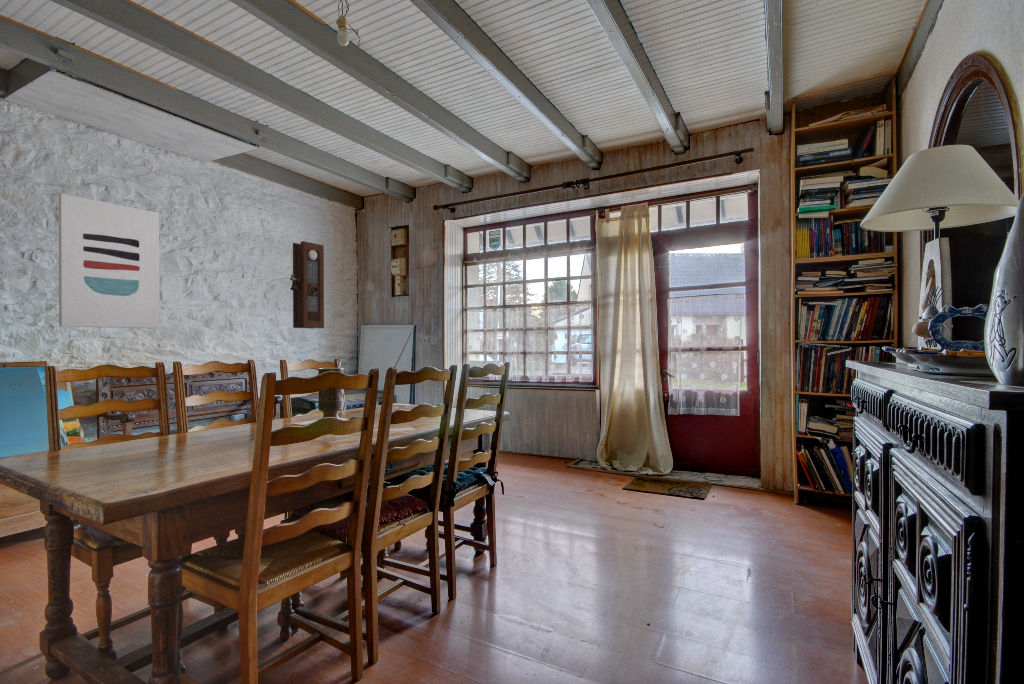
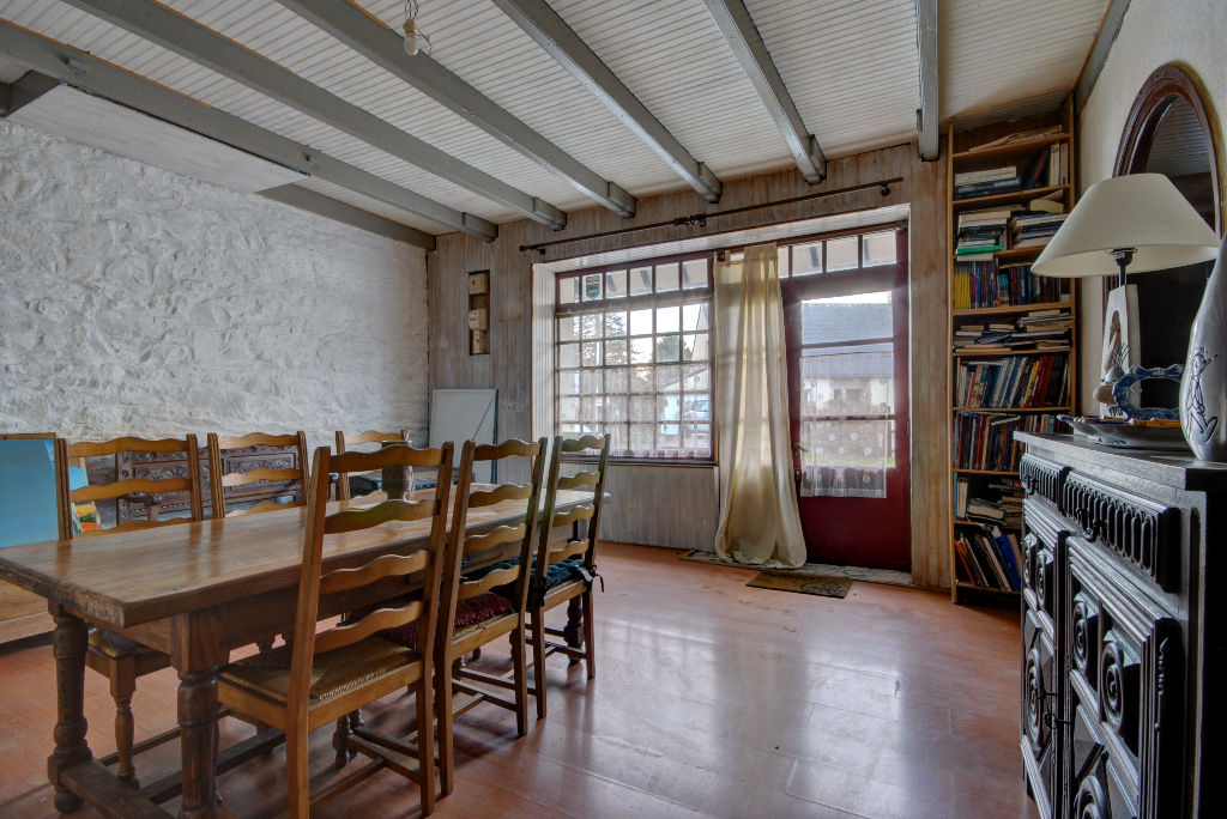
- pendulum clock [289,240,325,329]
- wall art [58,192,161,329]
